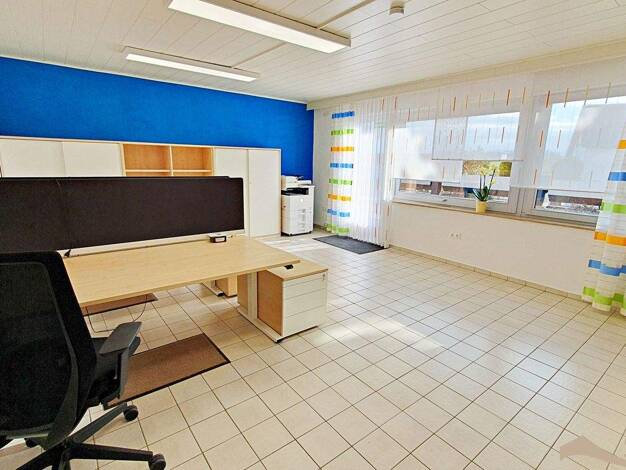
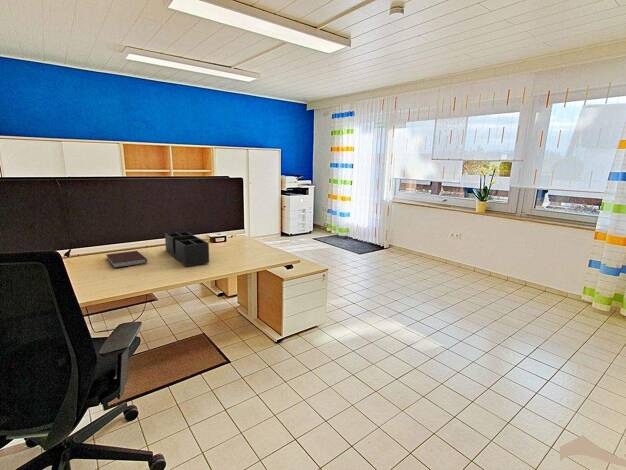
+ notebook [105,250,148,269]
+ desk organizer [164,231,210,267]
